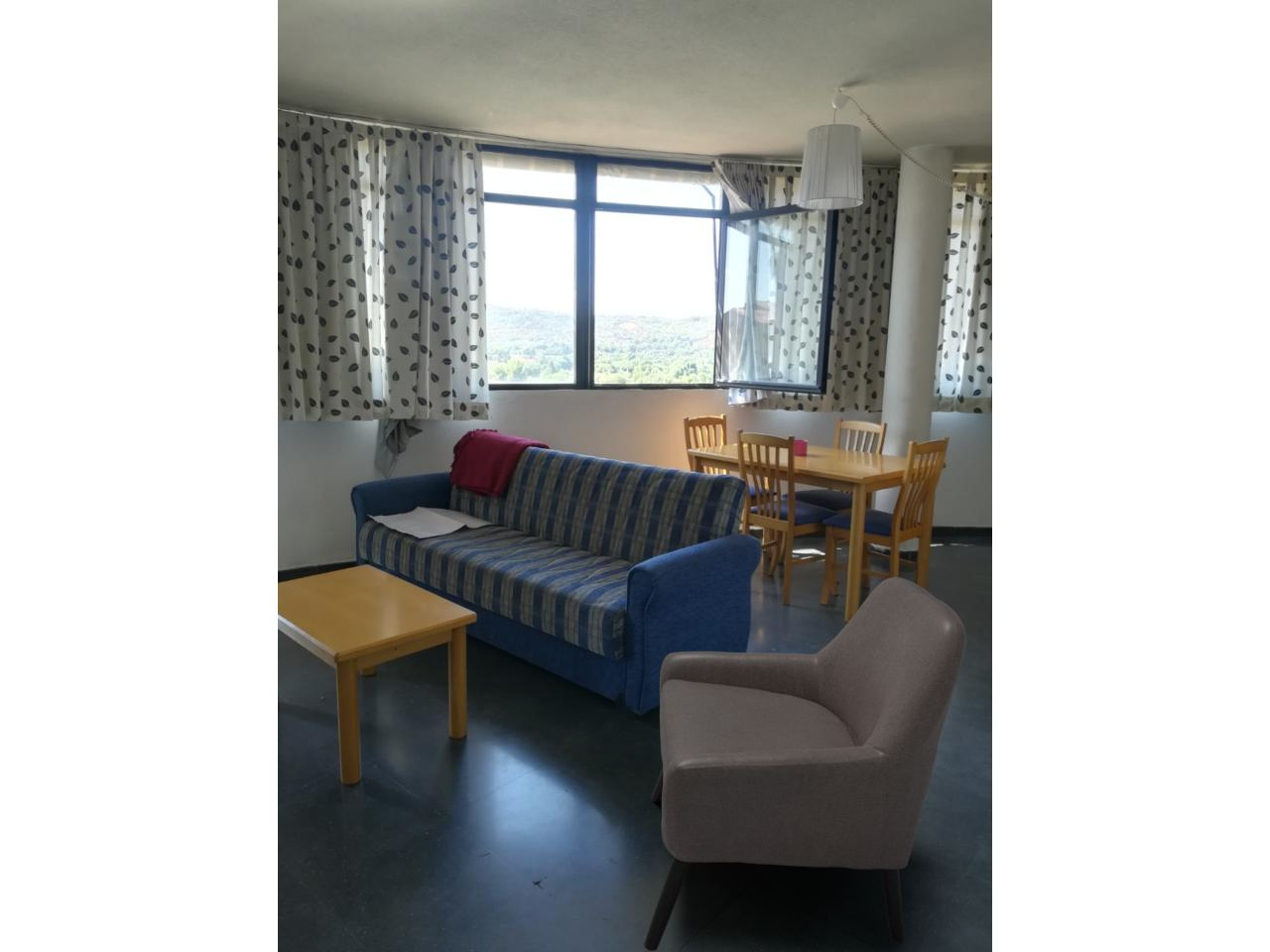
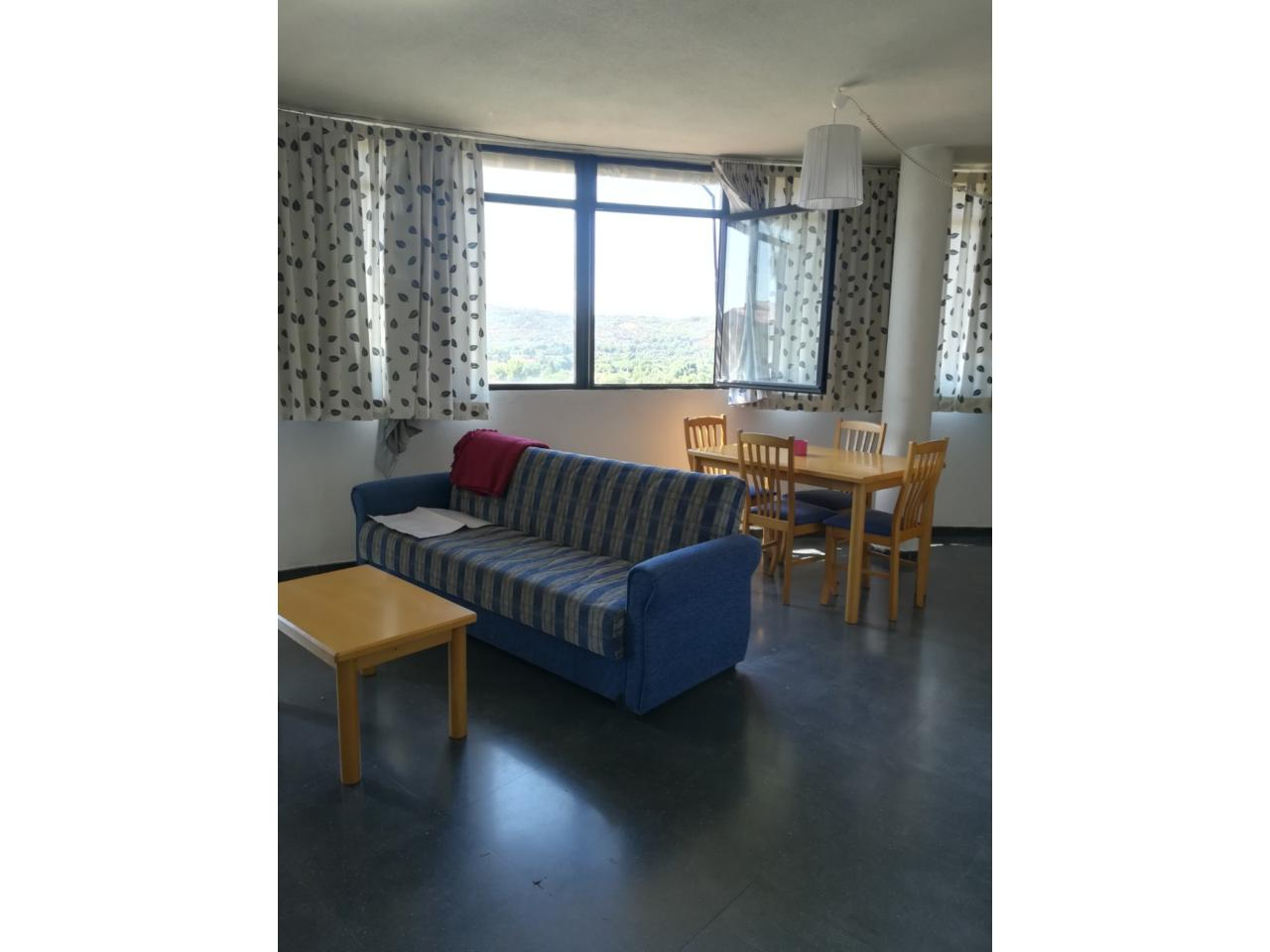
- armchair [643,576,967,952]
